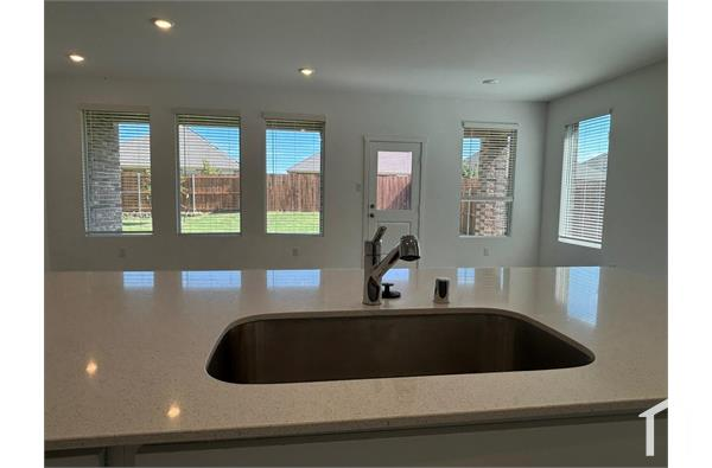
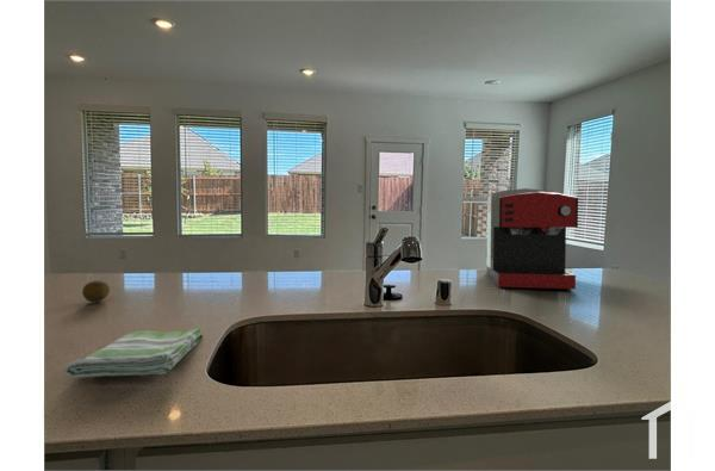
+ fruit [81,279,111,303]
+ dish towel [64,327,204,379]
+ coffee maker [485,187,579,290]
